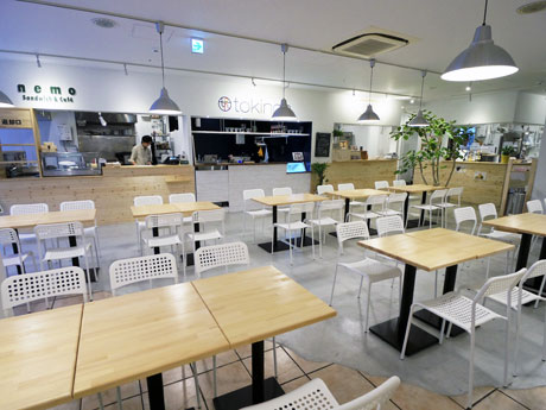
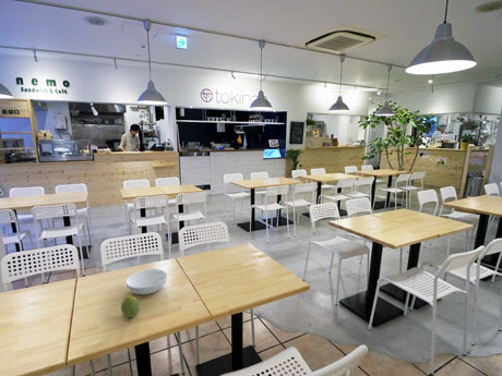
+ fruit [120,295,141,319]
+ serving bowl [124,268,168,295]
